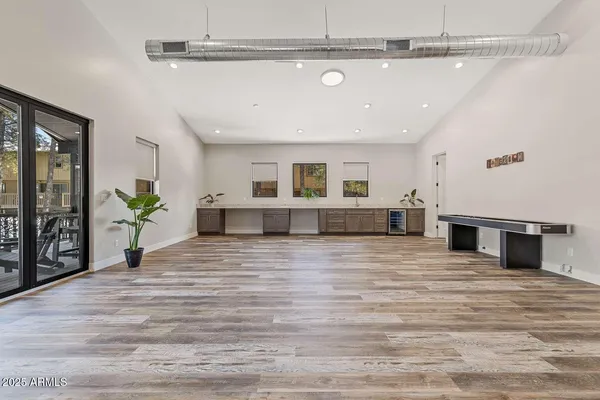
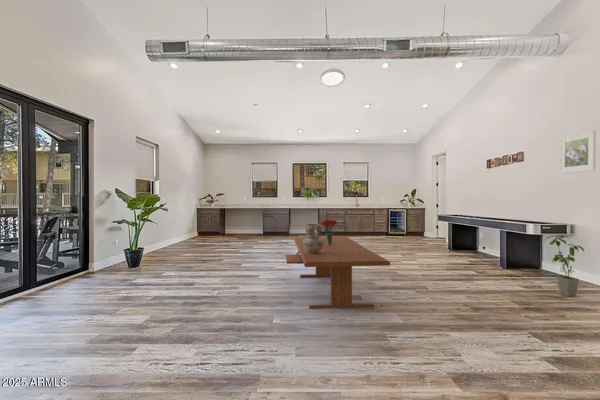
+ ceramic jug [302,223,324,254]
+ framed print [559,129,597,174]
+ bouquet [320,219,338,244]
+ table [285,235,391,310]
+ house plant [543,234,585,297]
